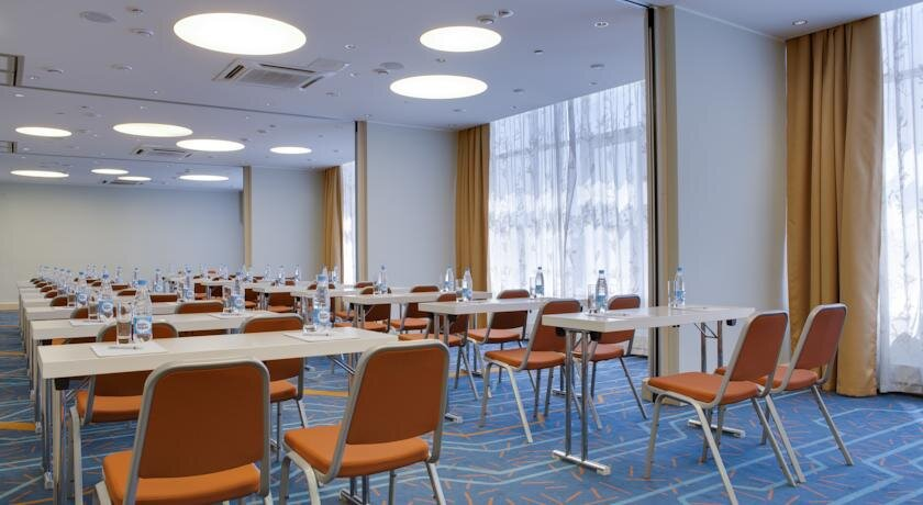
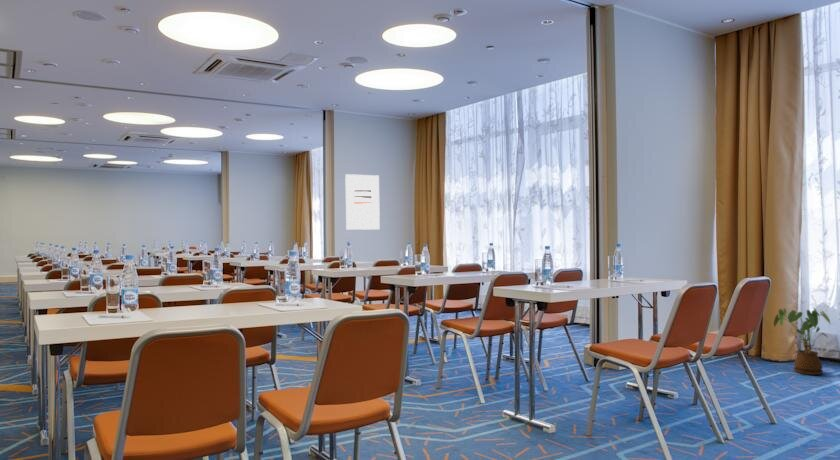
+ wall art [344,173,381,231]
+ house plant [773,306,831,376]
